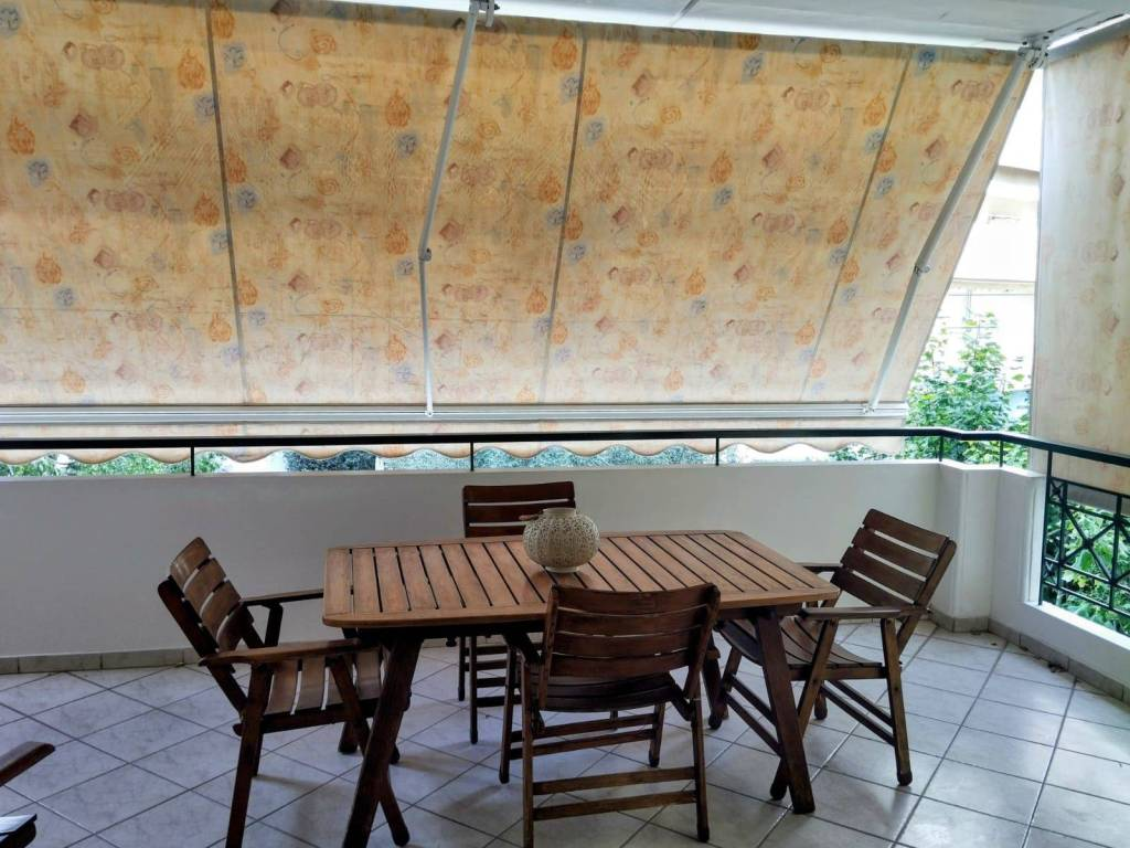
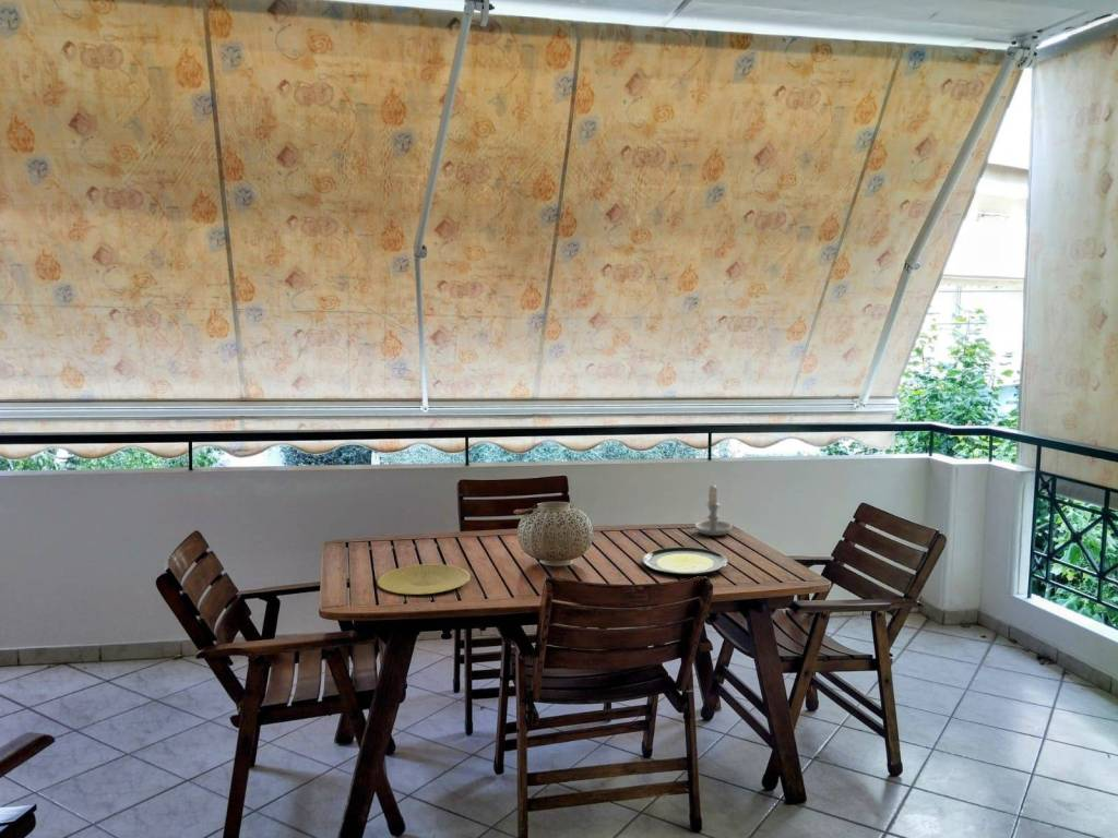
+ plate [376,563,472,596]
+ plate [642,546,728,576]
+ candle [694,483,733,537]
